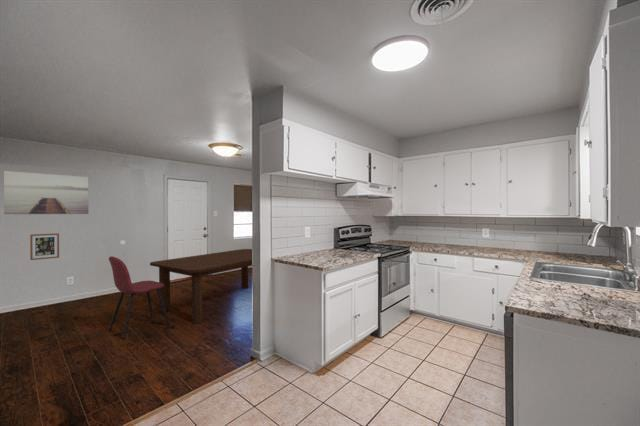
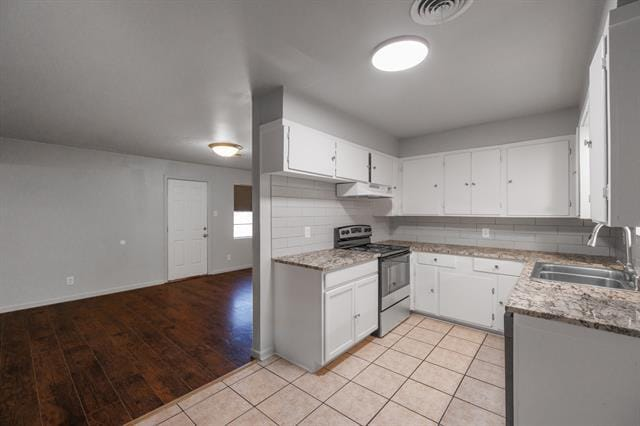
- dining chair [108,255,170,340]
- dining table [149,248,253,325]
- wall art [29,232,60,261]
- wall art [3,170,89,215]
